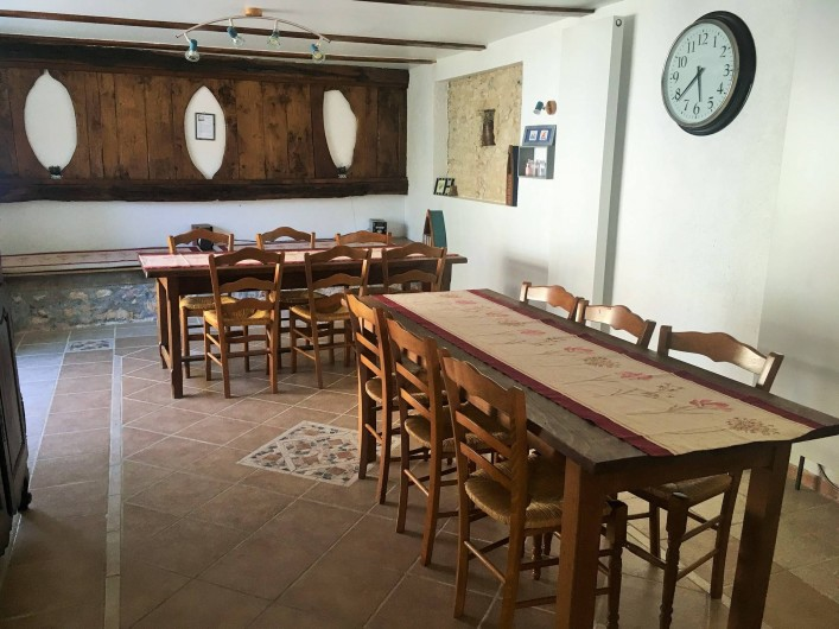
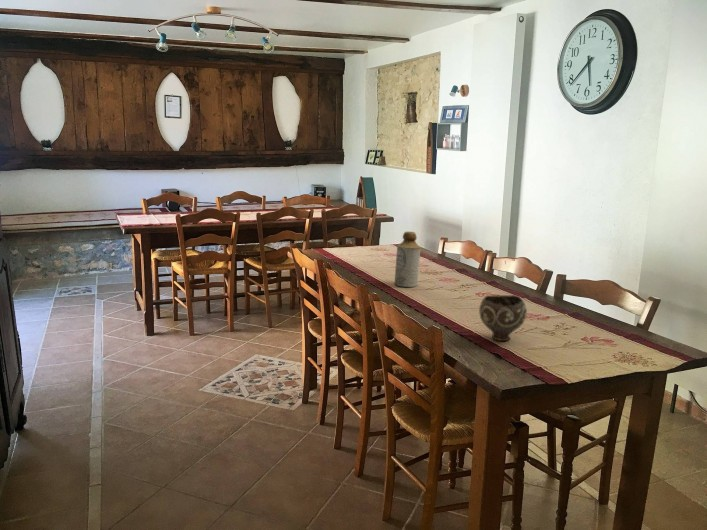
+ bowl [478,294,528,342]
+ bottle [394,230,422,288]
